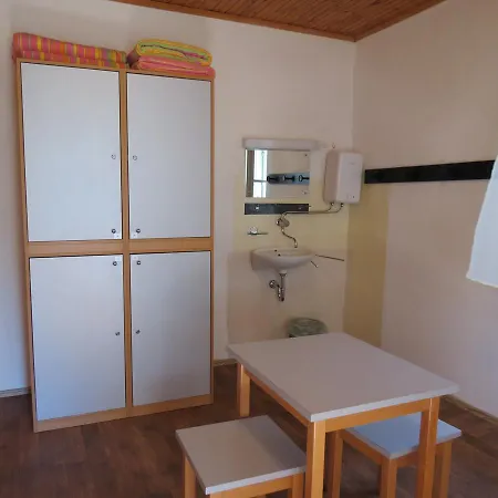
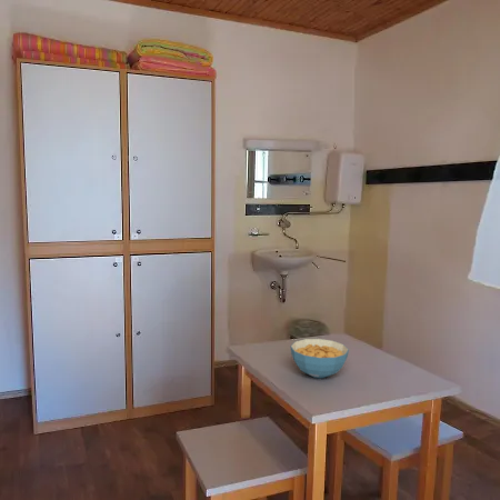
+ cereal bowl [290,338,350,379]
